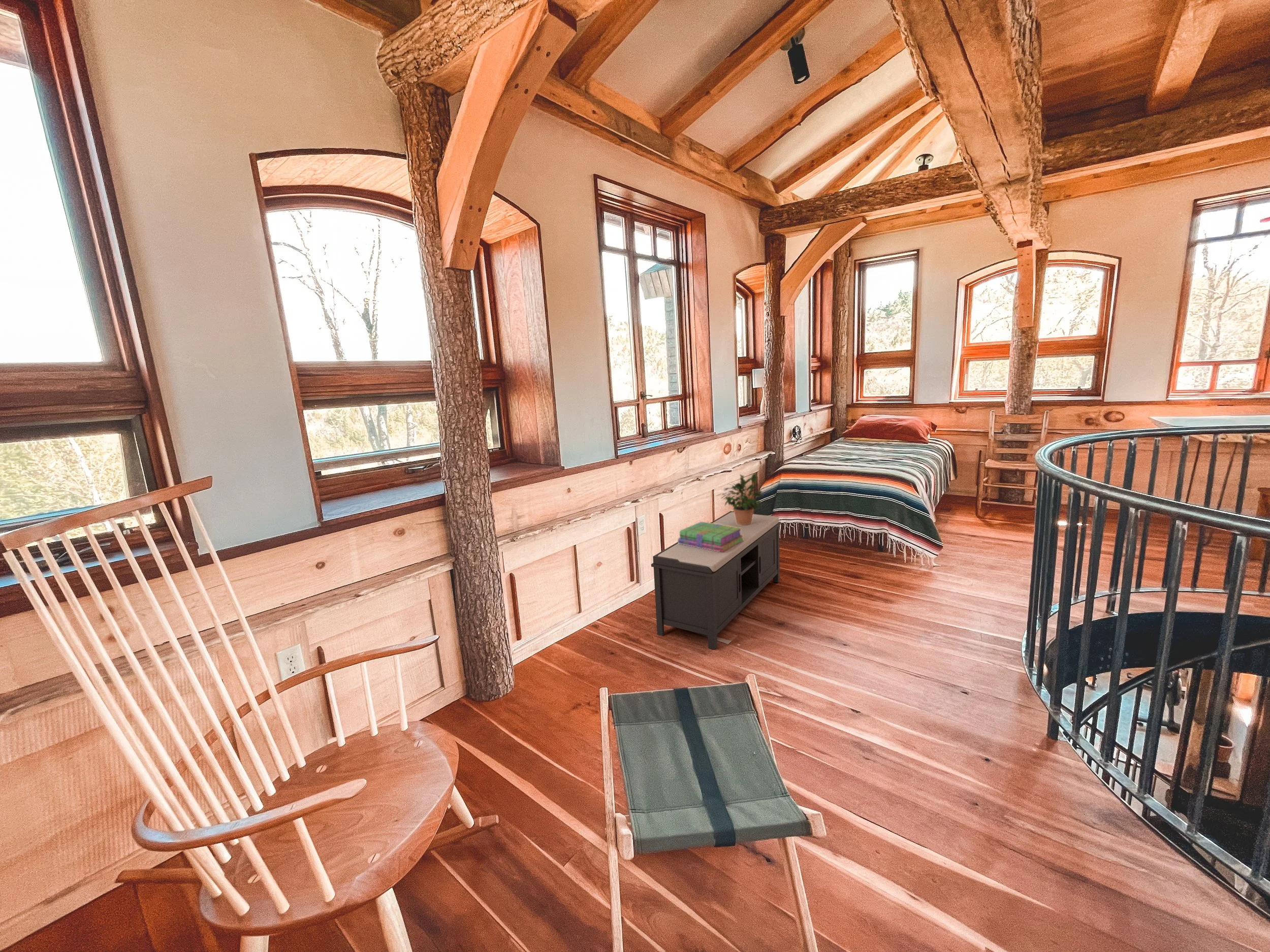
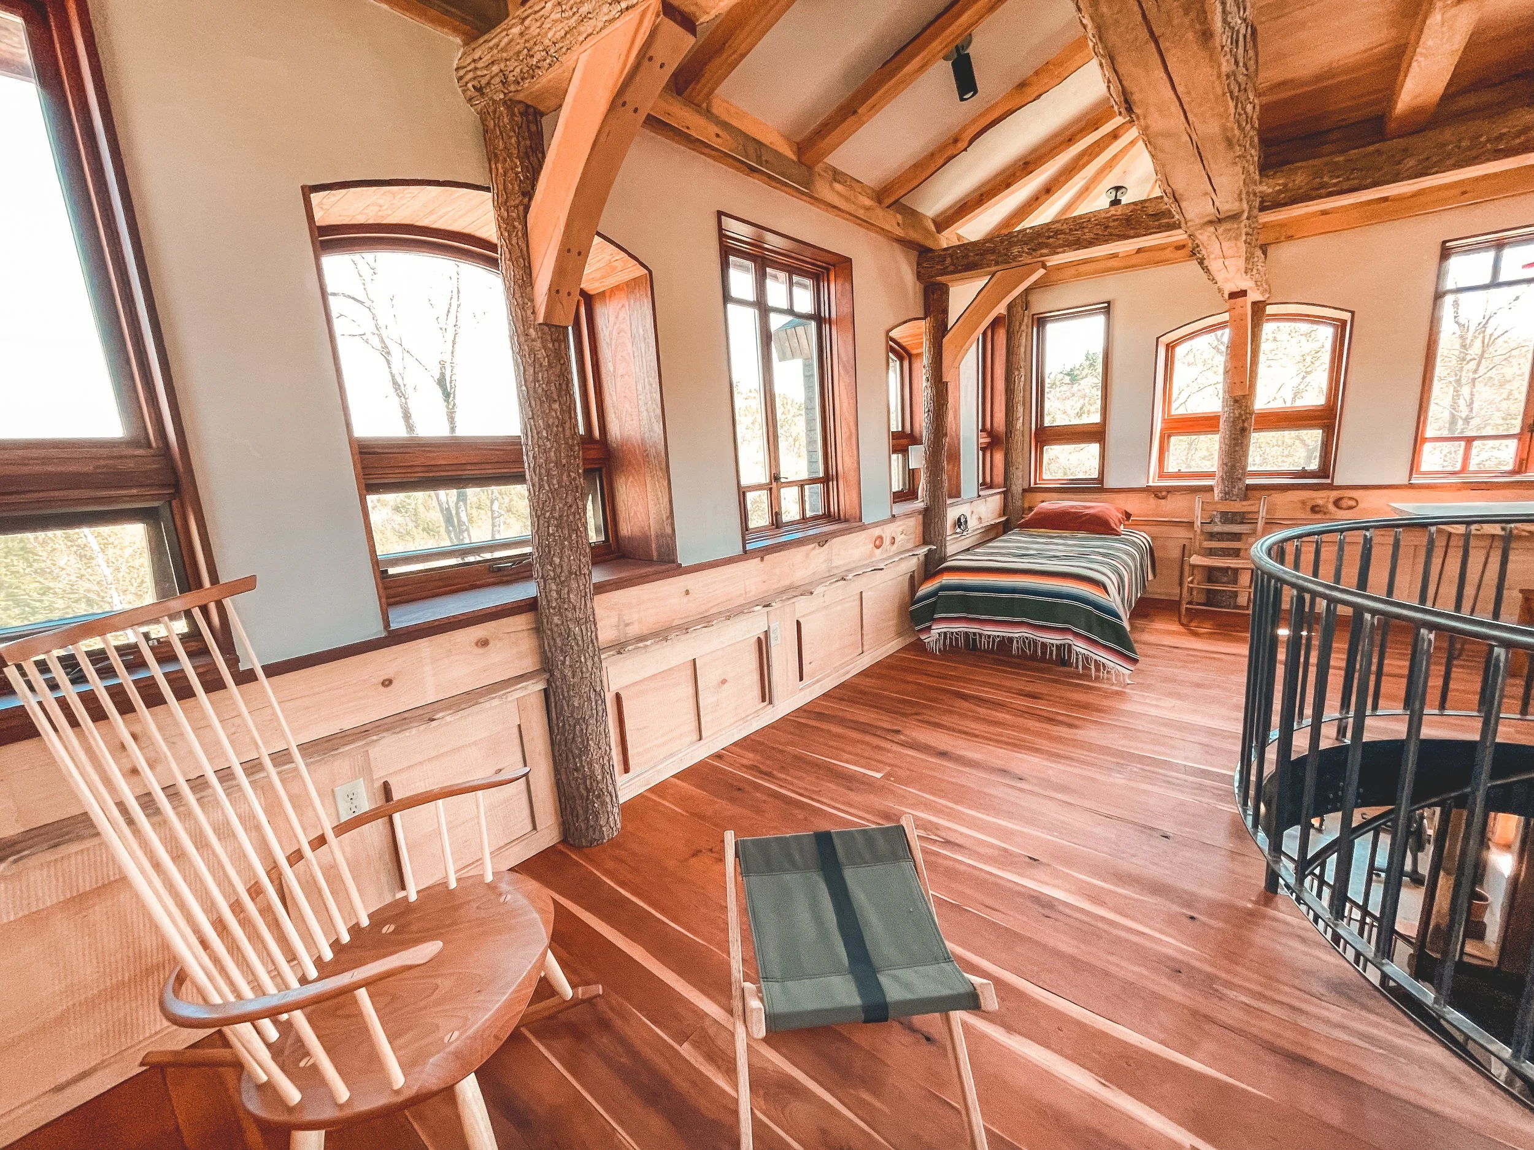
- bench [651,511,781,650]
- potted plant [714,473,765,526]
- stack of books [677,521,744,552]
